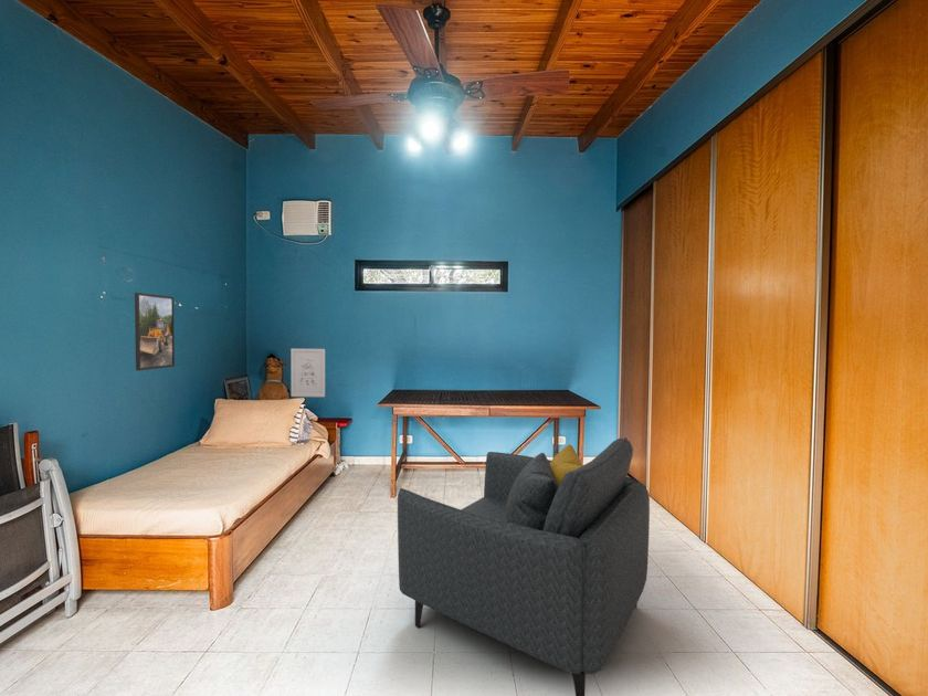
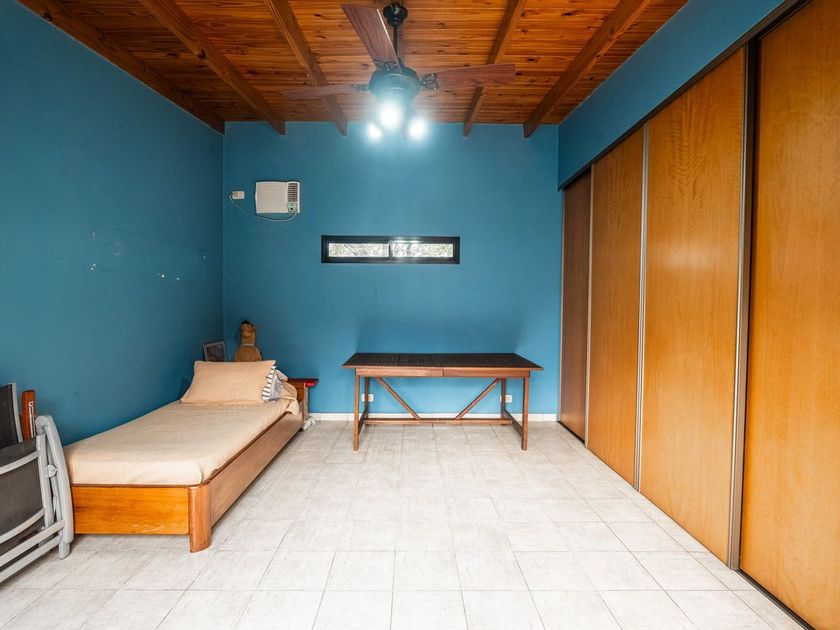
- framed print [134,292,176,371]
- armchair [397,436,651,696]
- wall art [289,348,326,398]
